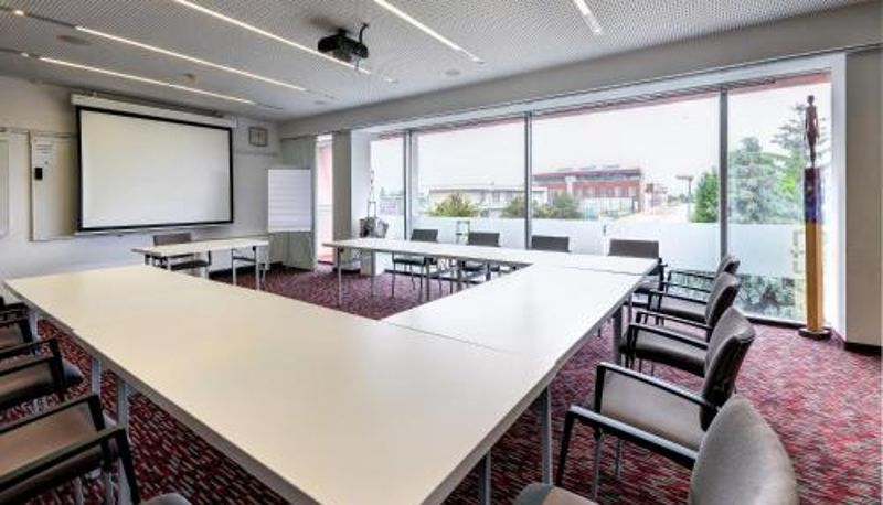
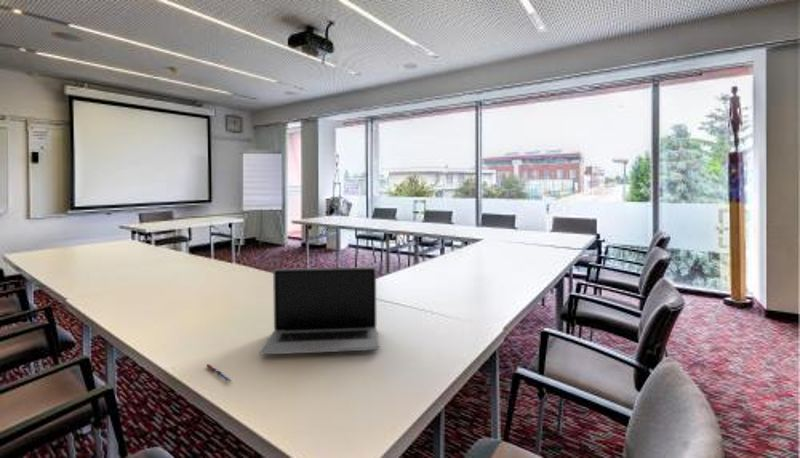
+ laptop [258,266,380,355]
+ pen [206,363,232,382]
